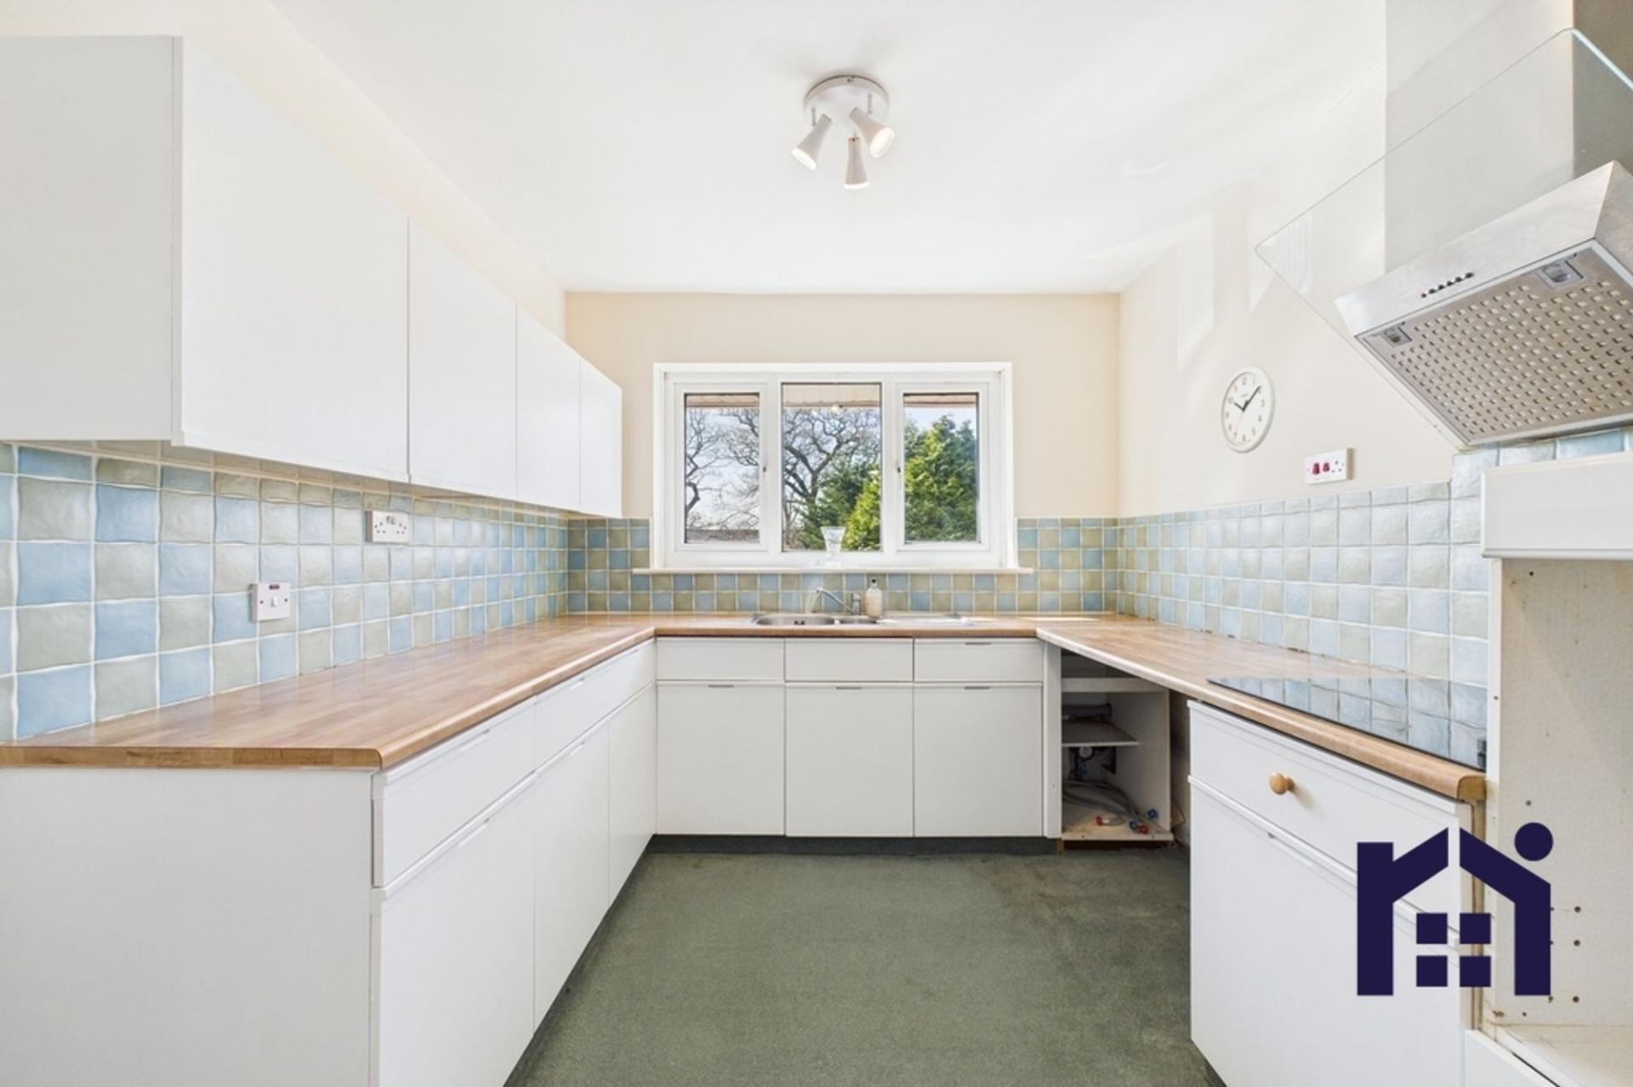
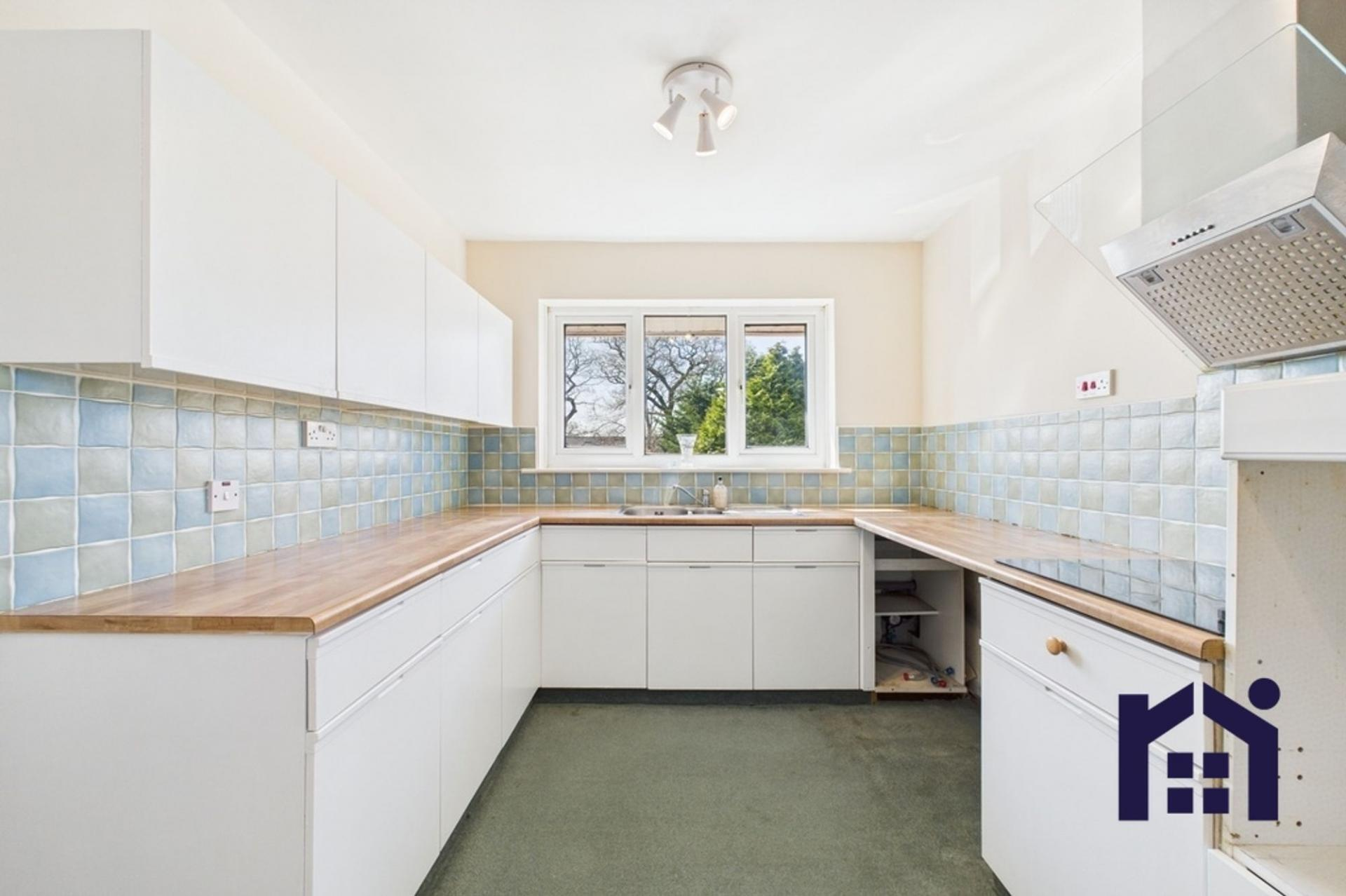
- wall clock [1219,363,1276,454]
